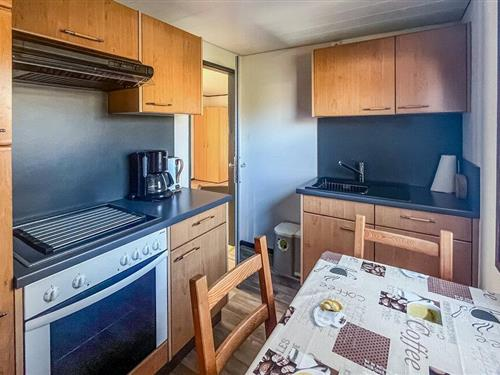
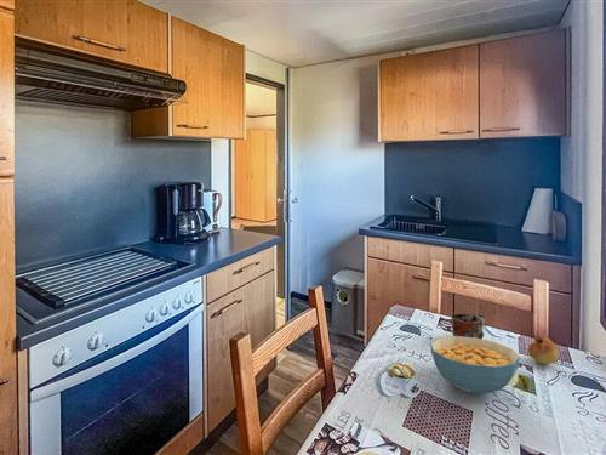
+ fruit [527,336,560,365]
+ mug [450,313,486,340]
+ cereal bowl [429,335,521,396]
